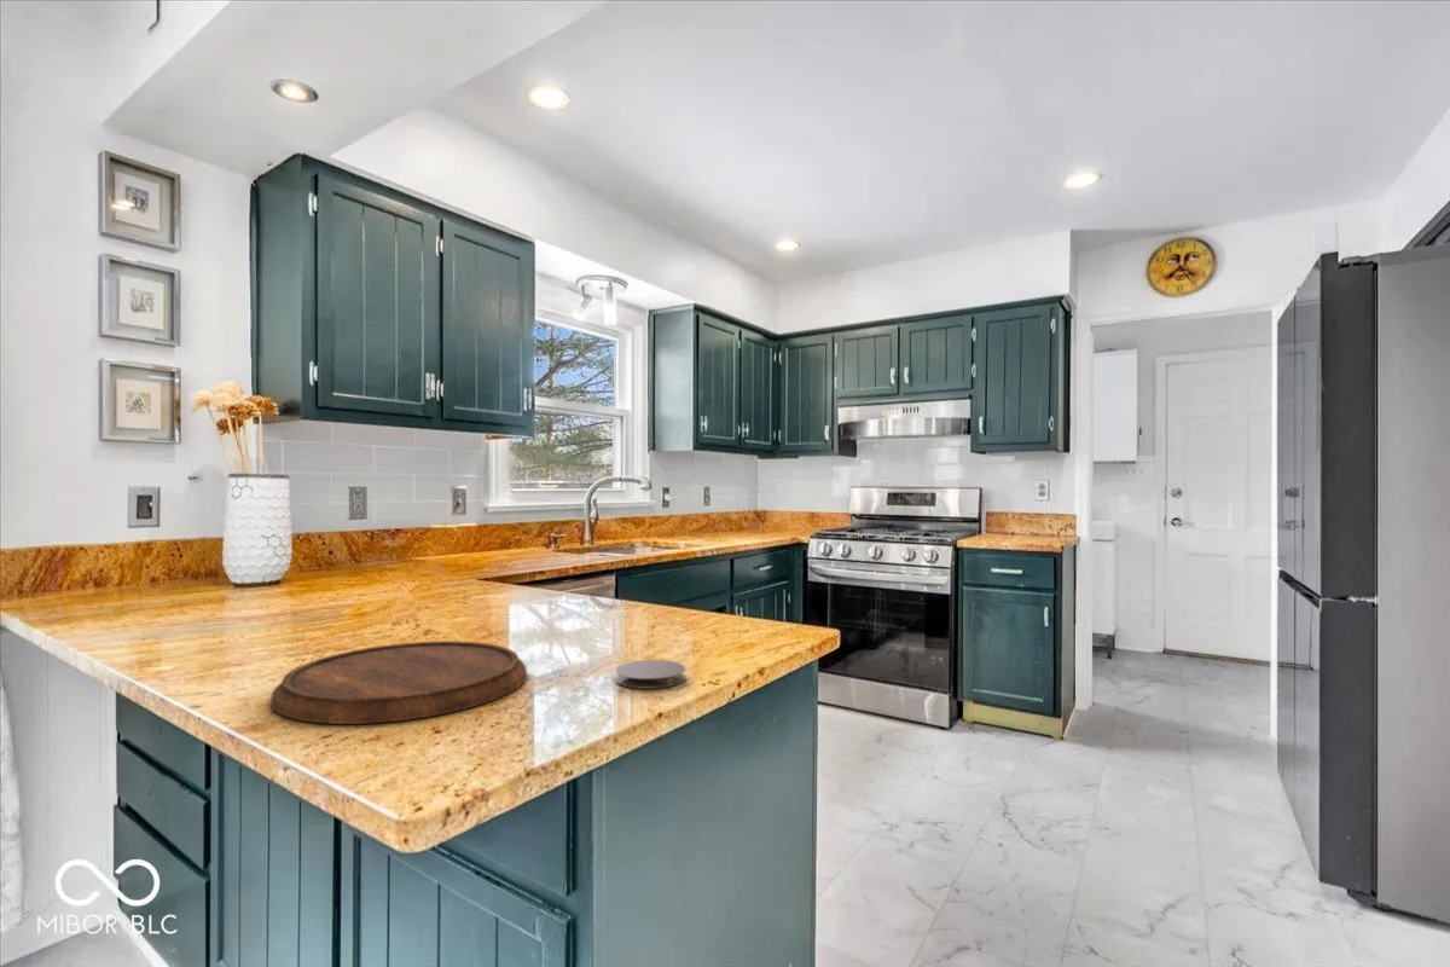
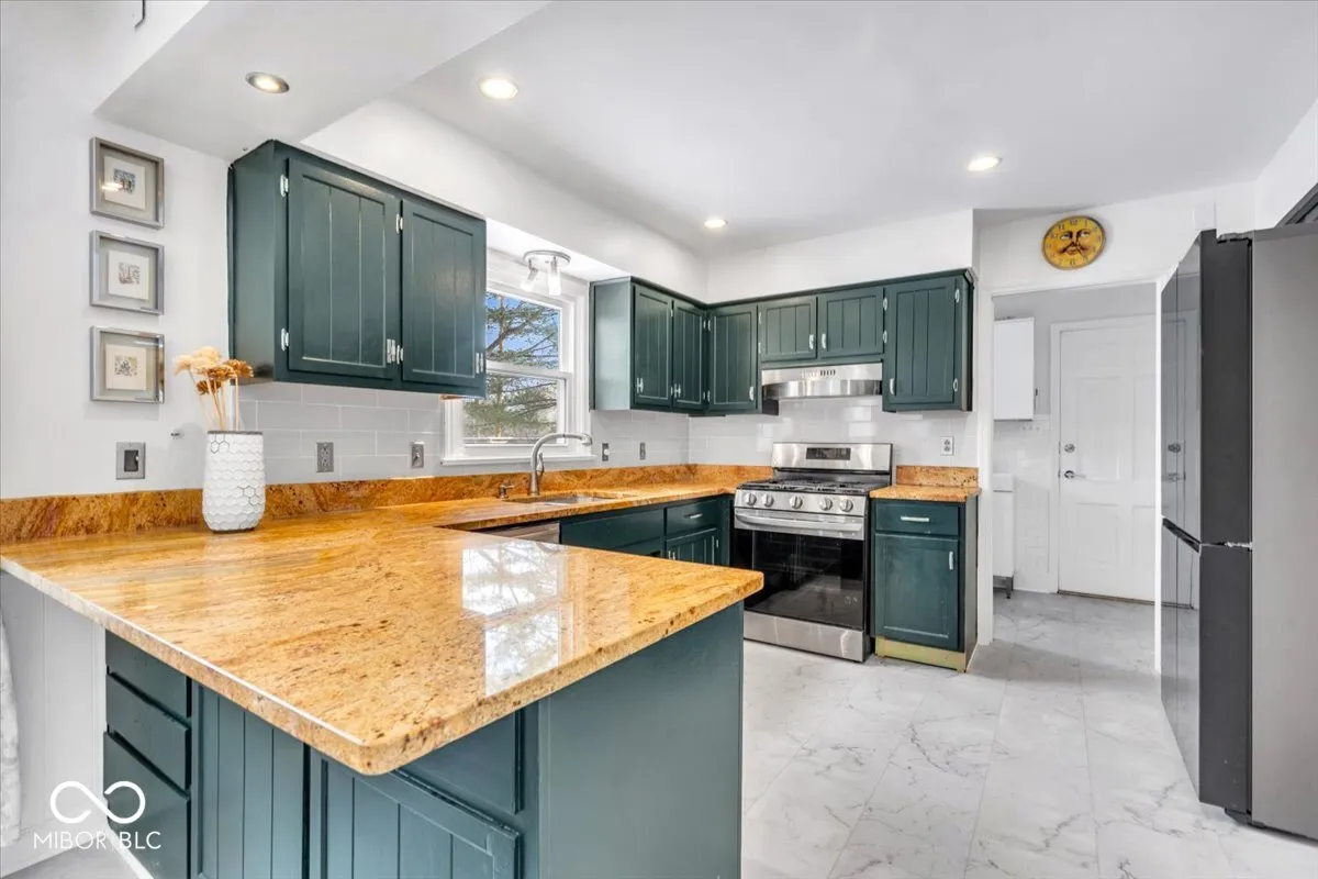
- coaster [615,659,686,690]
- cutting board [269,639,528,725]
